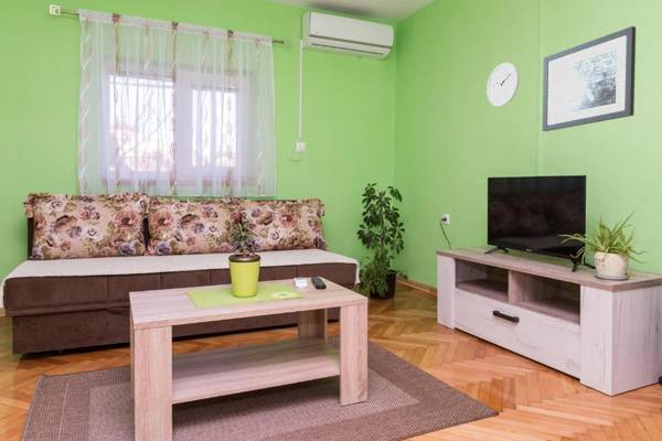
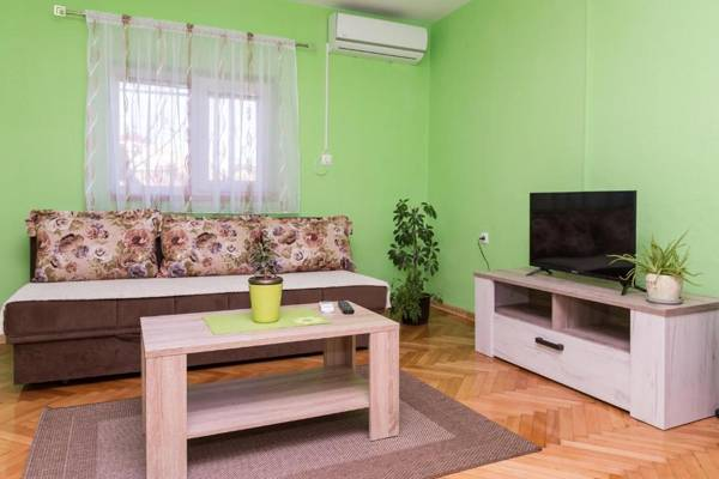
- wall art [542,25,637,132]
- wall clock [485,62,520,108]
